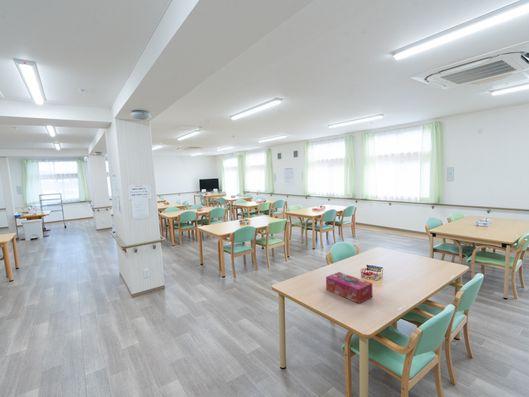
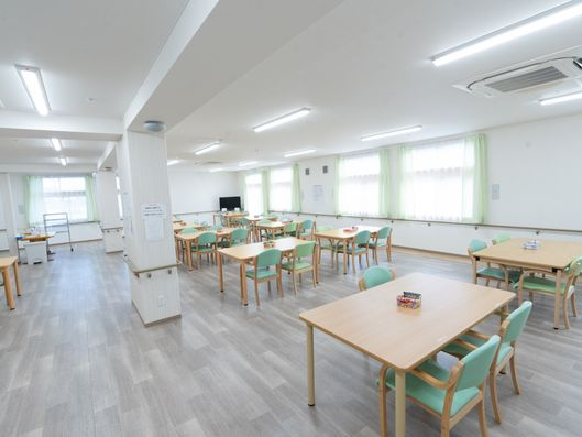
- tissue box [325,271,374,305]
